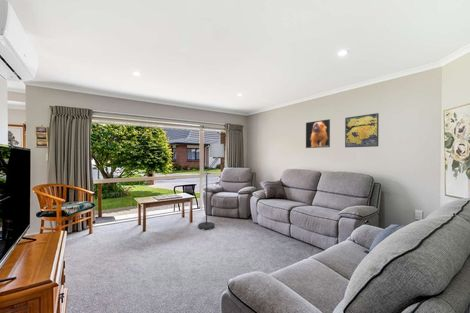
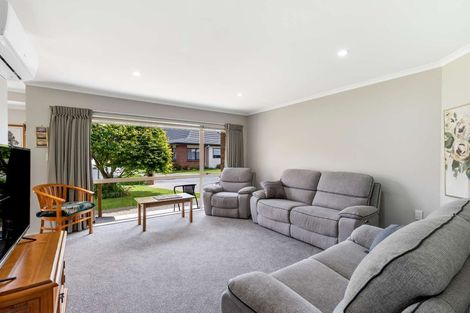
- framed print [305,118,331,149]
- floor lamp [196,143,225,231]
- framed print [344,112,380,148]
